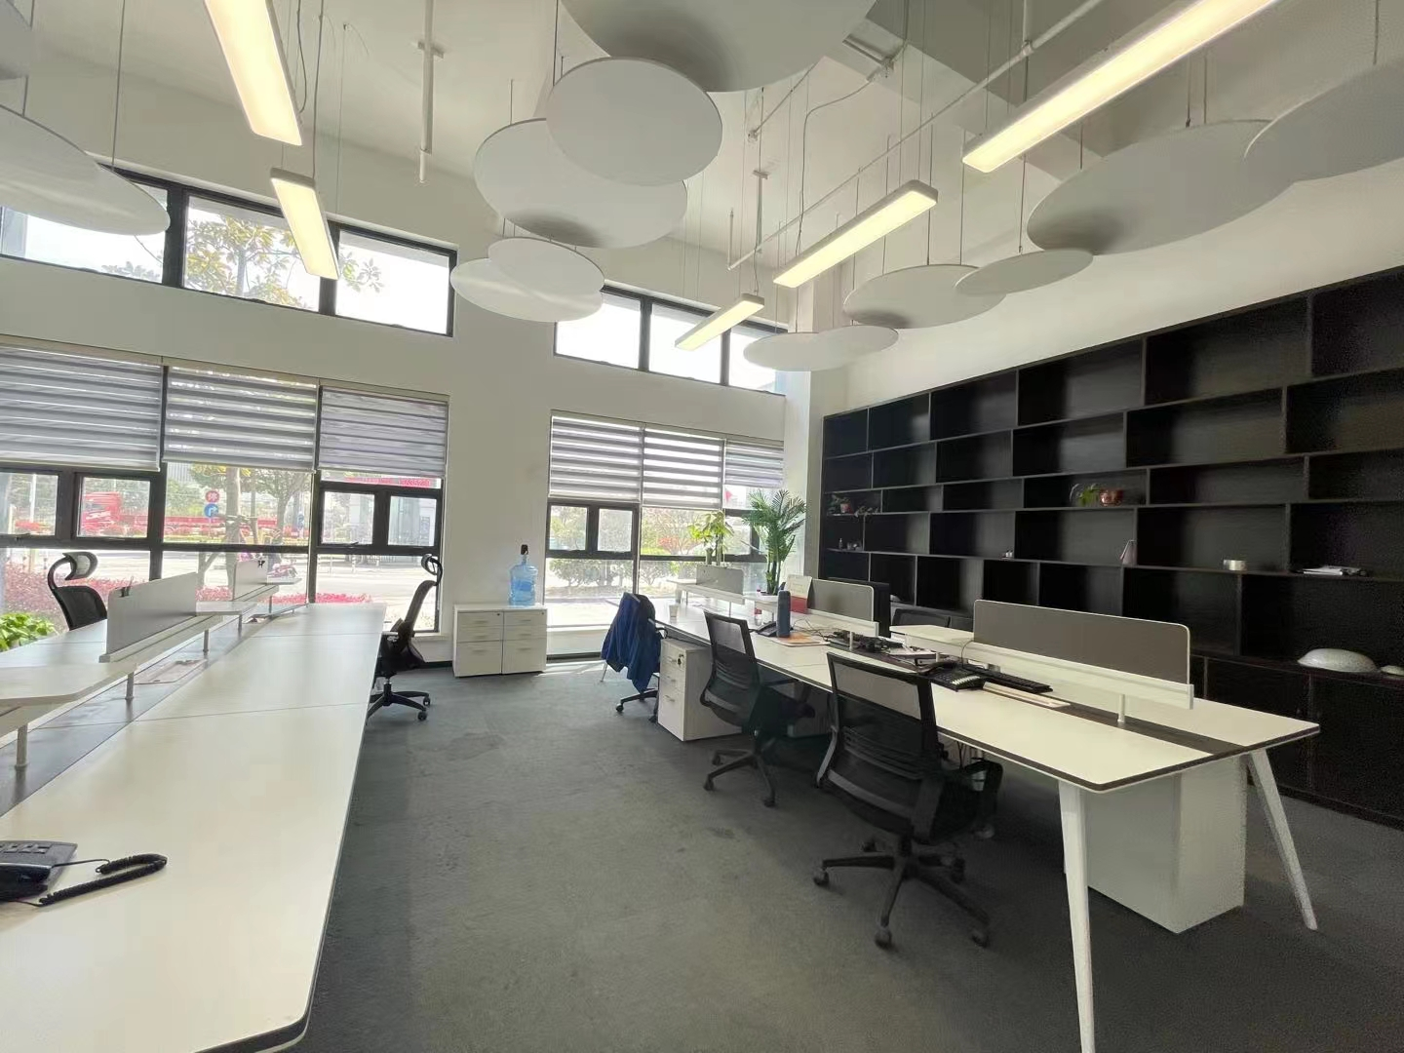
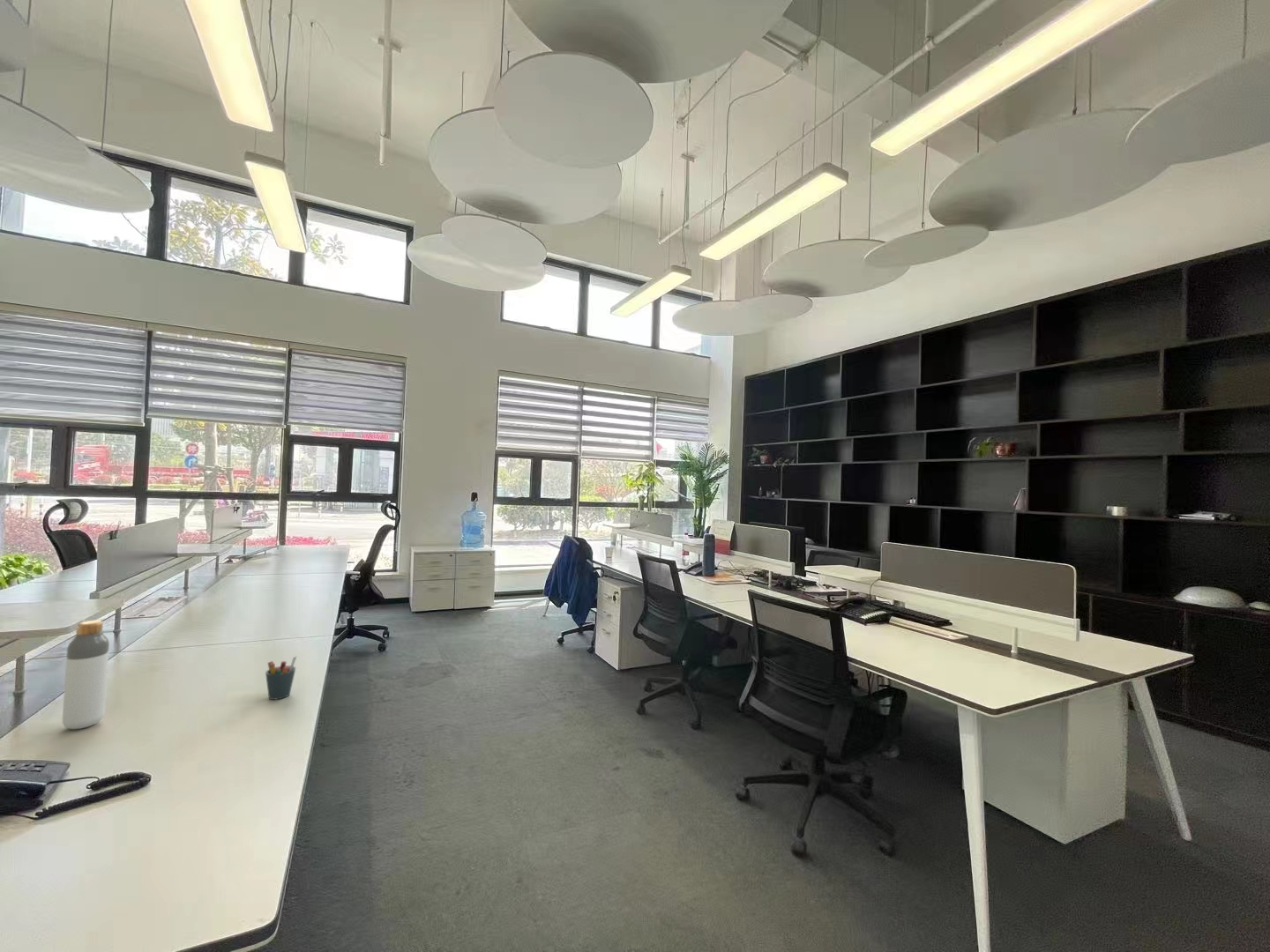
+ bottle [62,620,110,730]
+ pen holder [265,655,298,701]
